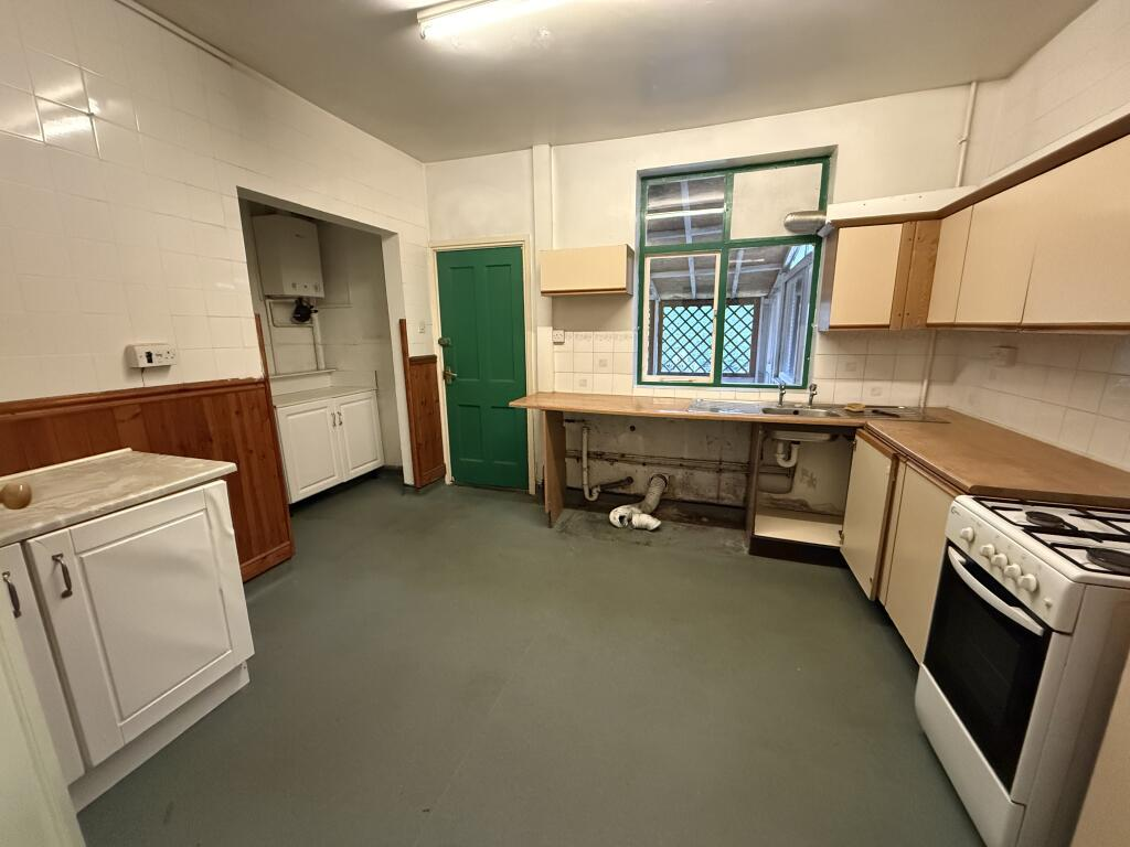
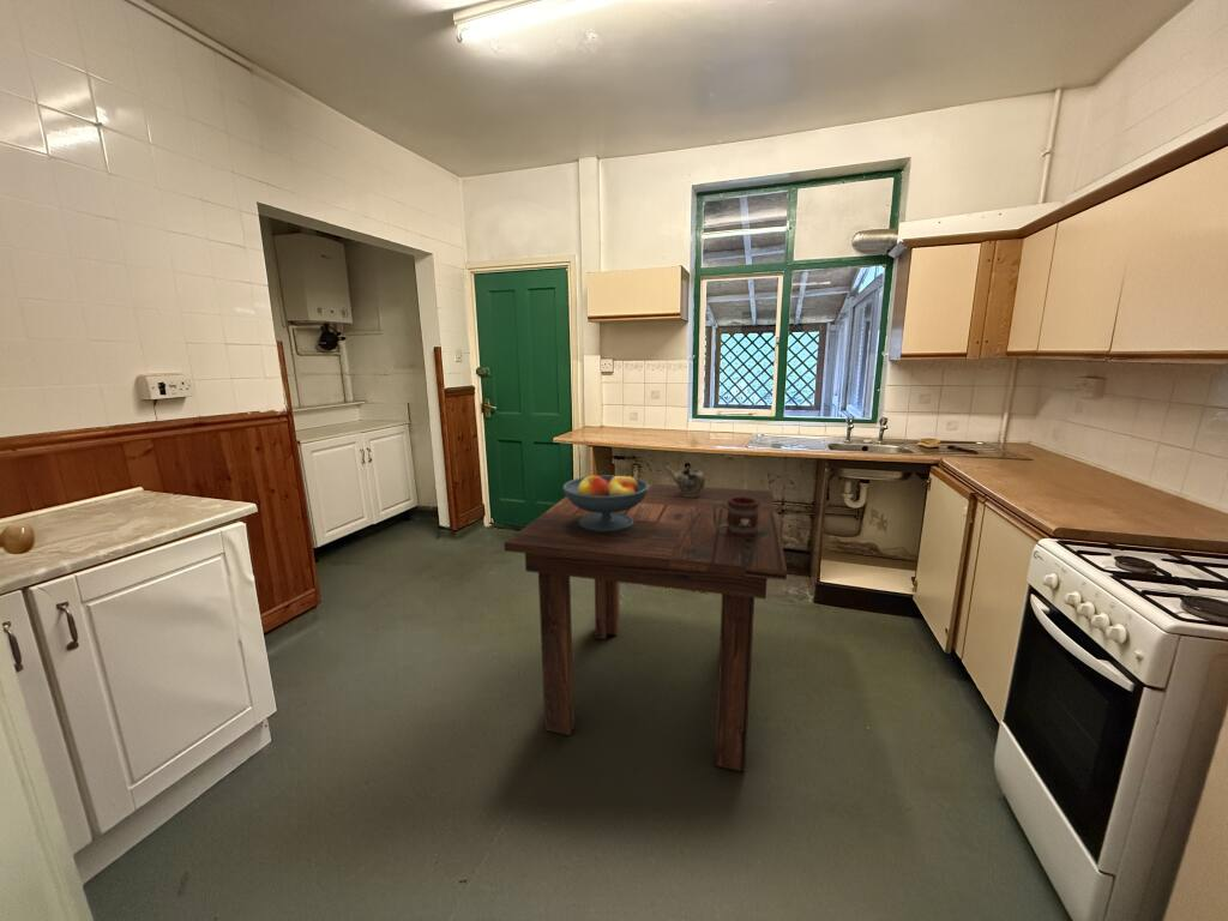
+ dining table [502,482,788,773]
+ mug [714,496,759,540]
+ teapot [664,465,706,496]
+ fruit bowl [561,471,649,532]
